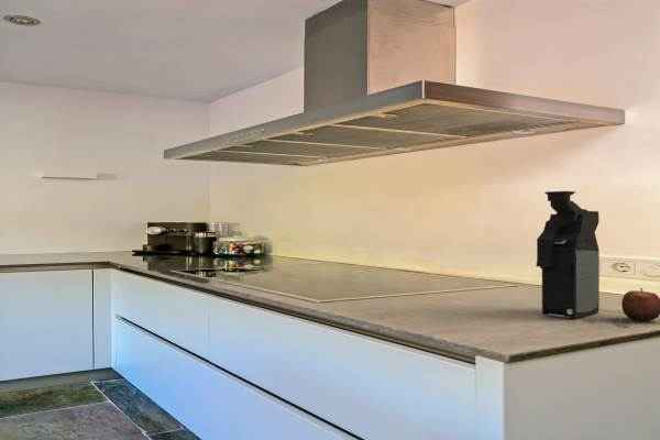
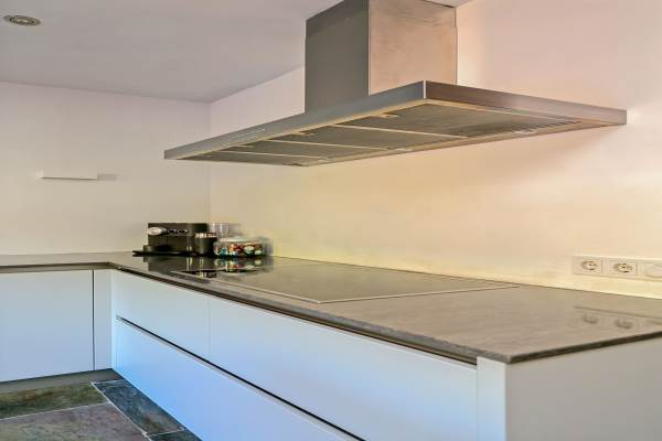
- coffee maker [535,190,601,319]
- apple [620,287,660,322]
